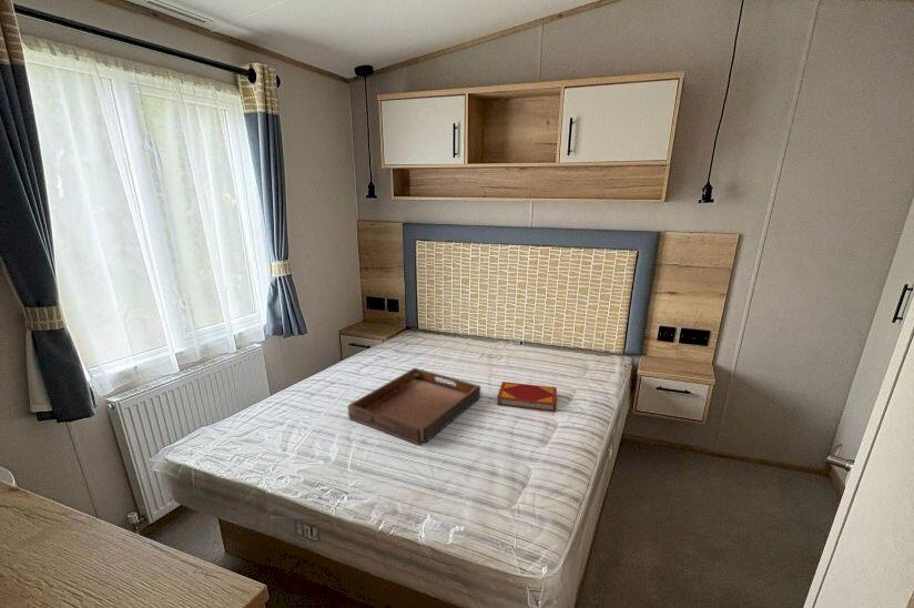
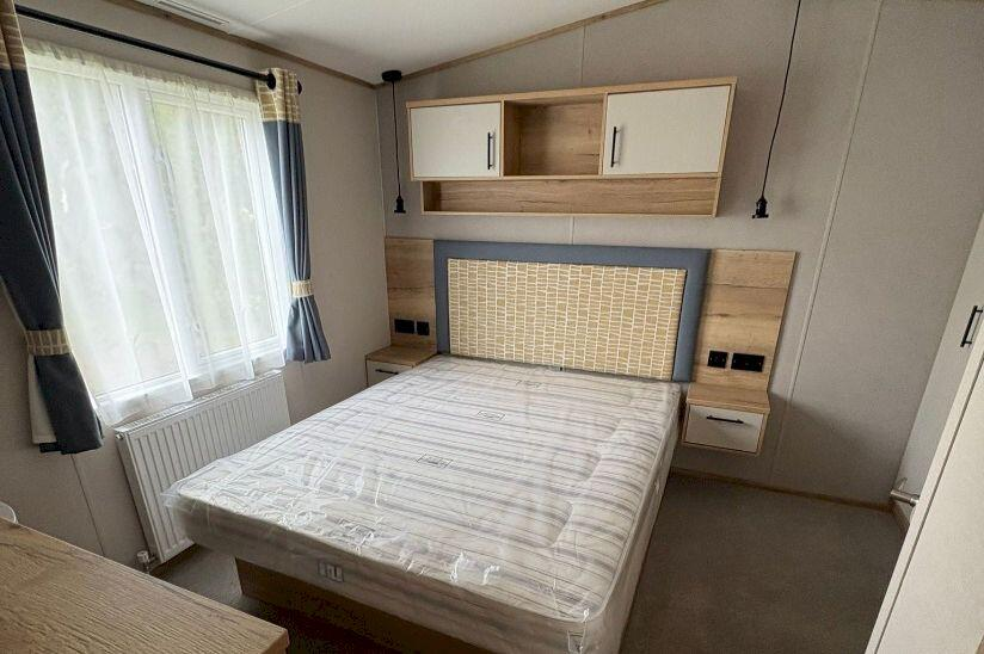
- hardback book [496,381,558,413]
- serving tray [347,367,481,446]
